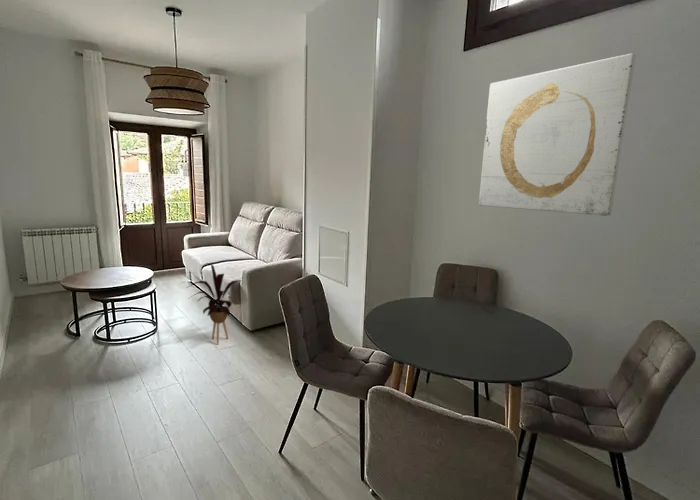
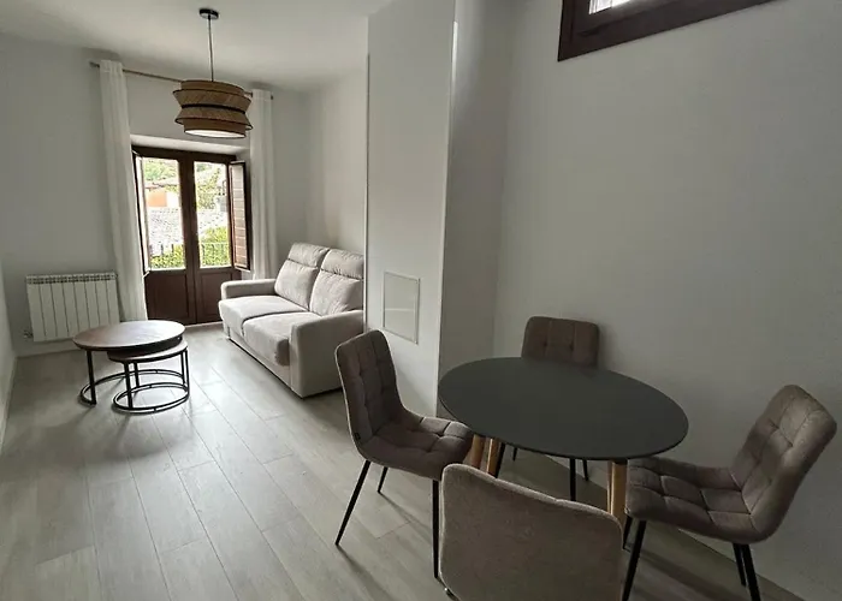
- house plant [186,262,241,345]
- wall art [478,53,637,217]
